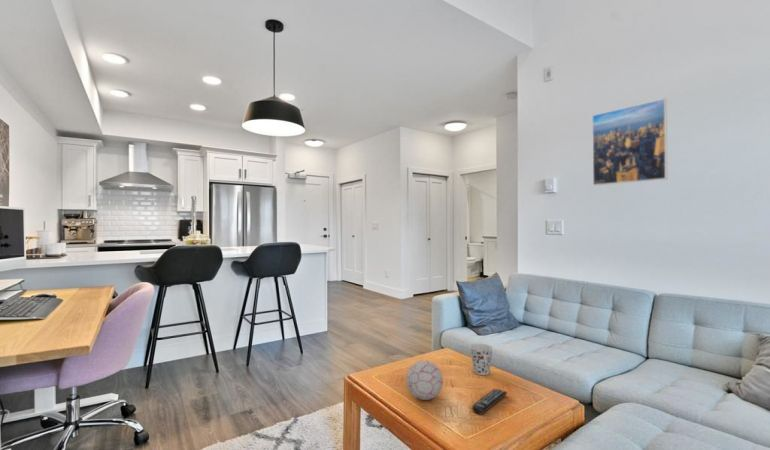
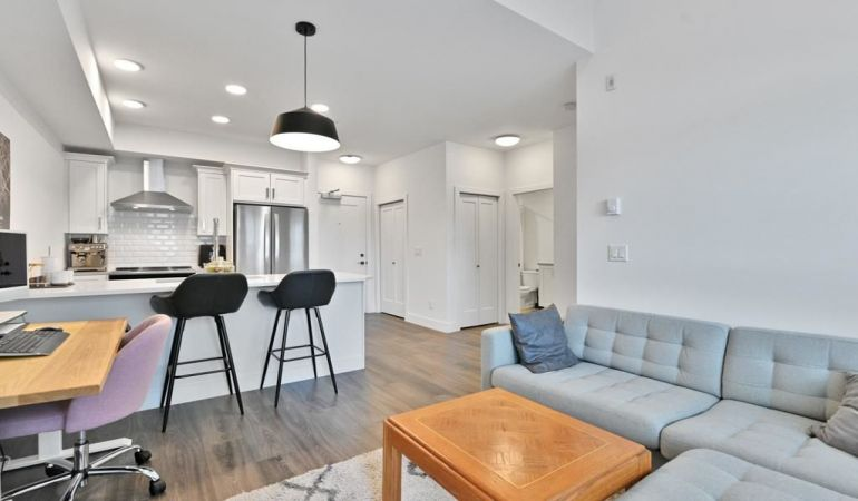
- remote control [471,387,508,415]
- cup [469,343,494,376]
- decorative ball [405,359,444,401]
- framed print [591,98,668,187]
